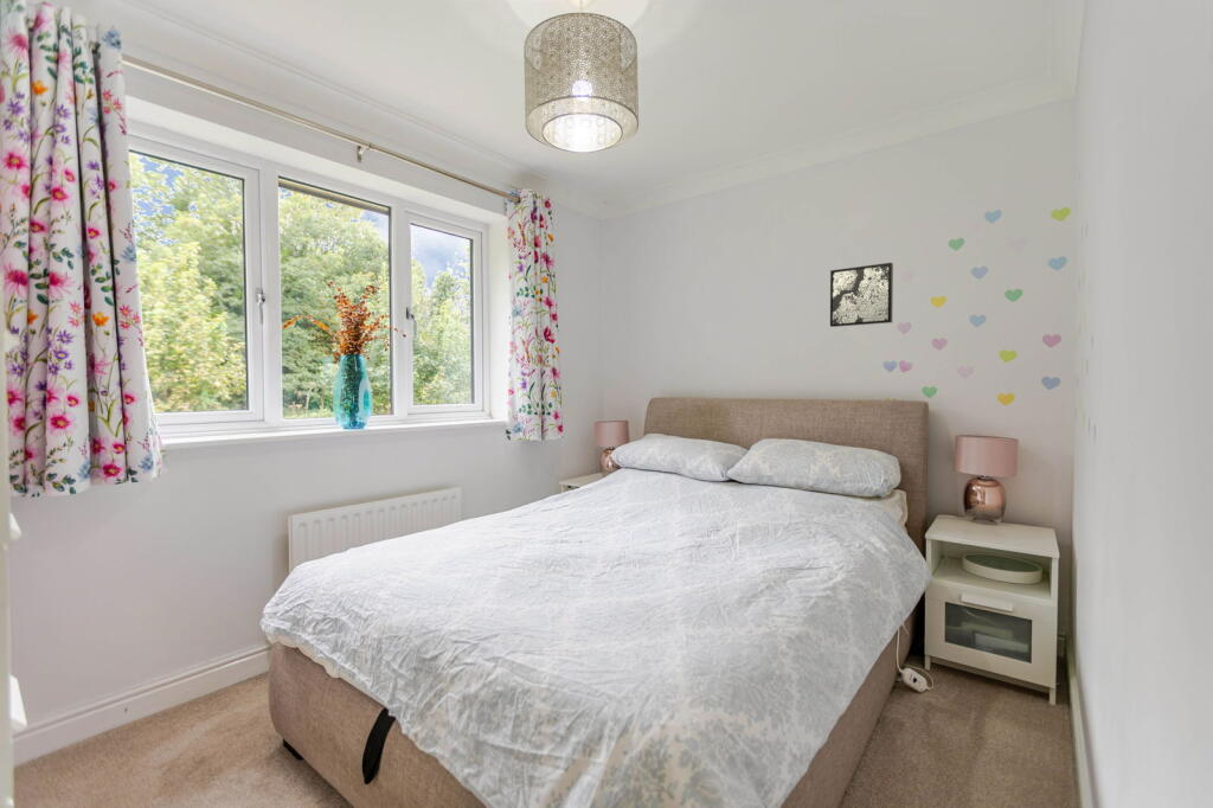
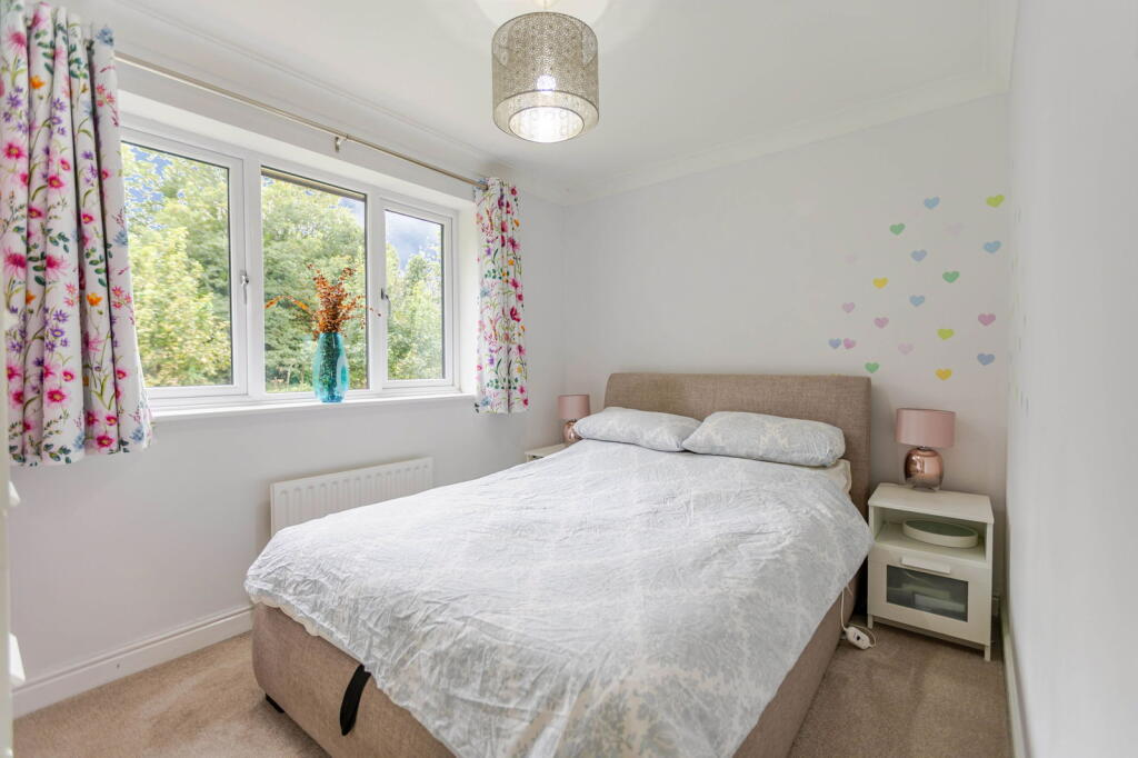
- wall art [829,262,894,328]
